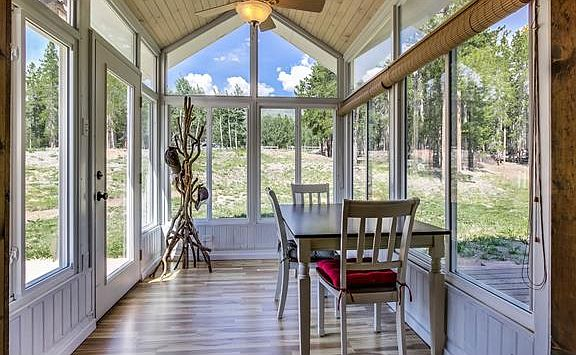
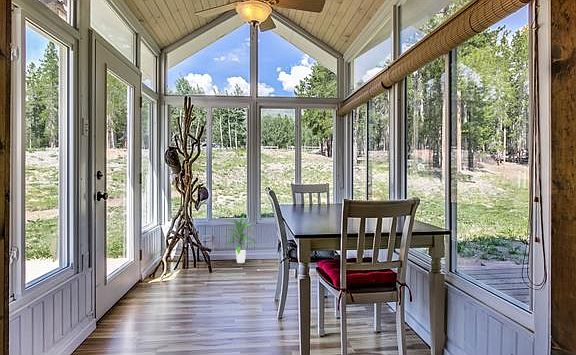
+ indoor plant [222,214,257,264]
